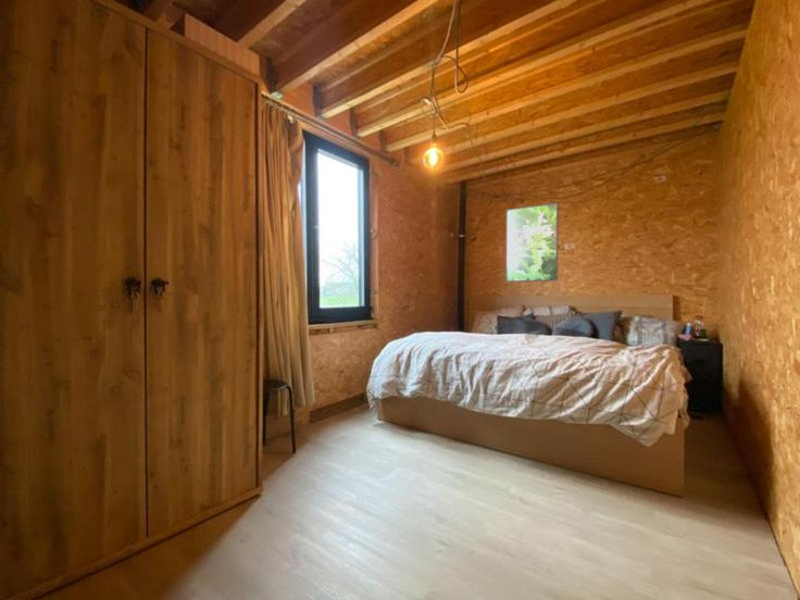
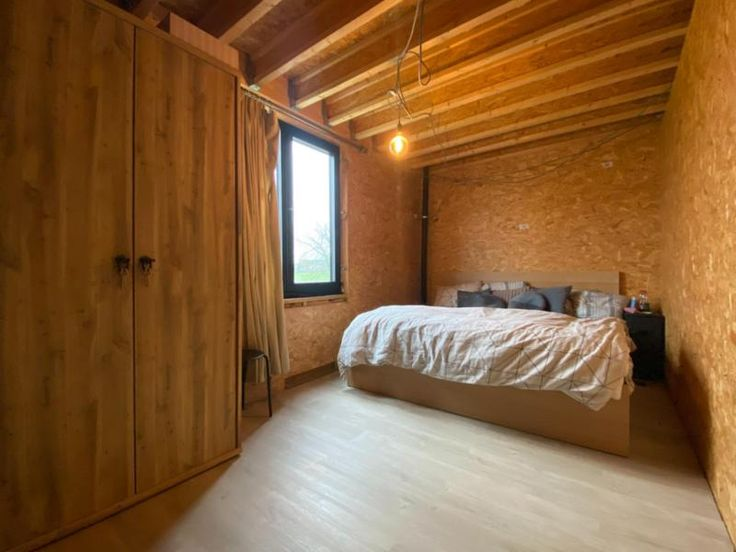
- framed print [505,201,559,283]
